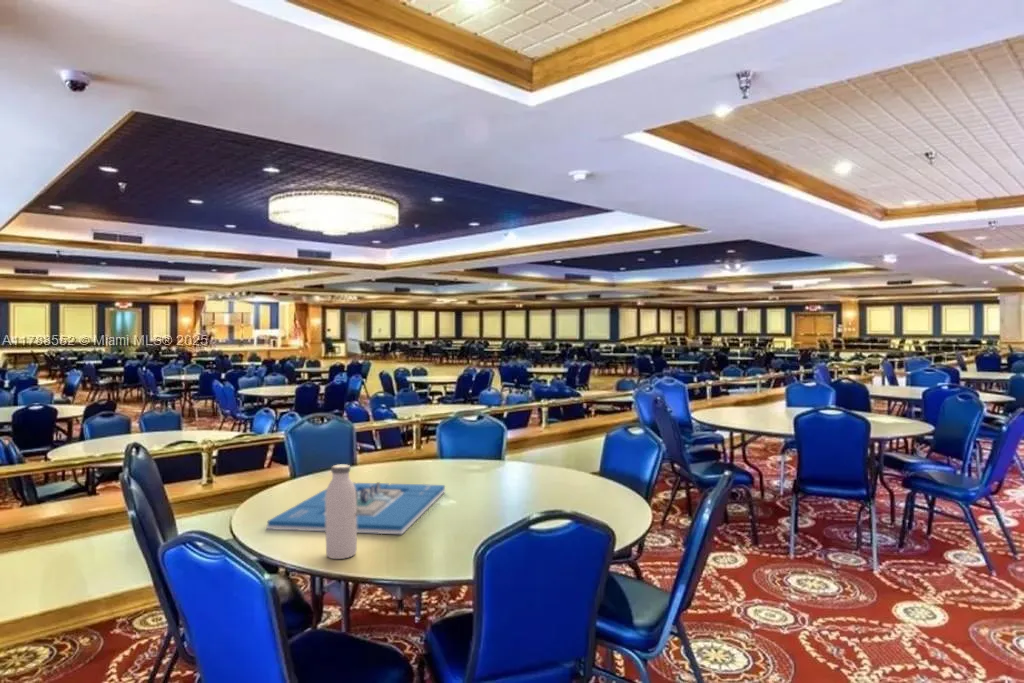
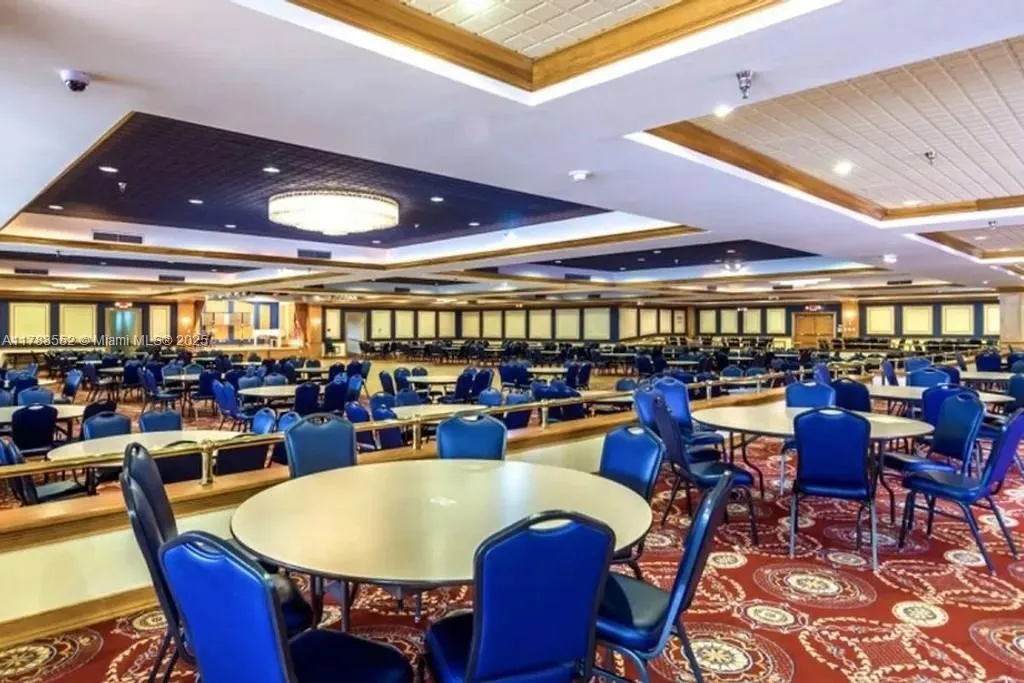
- architectural model [265,481,446,535]
- water bottle [325,464,358,560]
